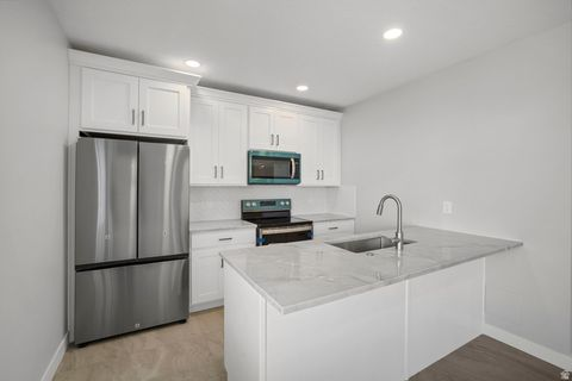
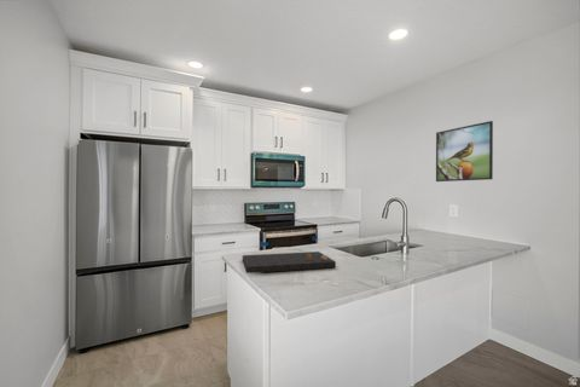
+ cutting board [242,250,337,275]
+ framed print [435,120,494,183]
